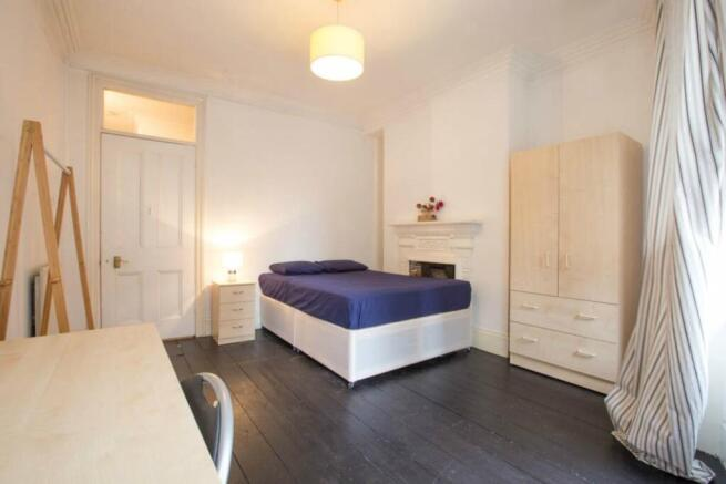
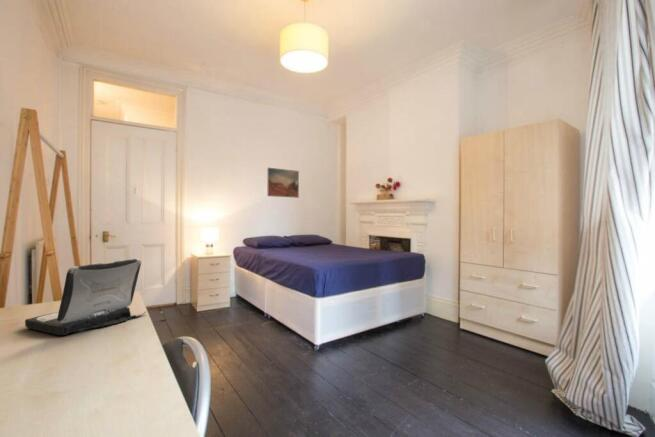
+ laptop [24,258,147,336]
+ wall art [266,167,300,199]
